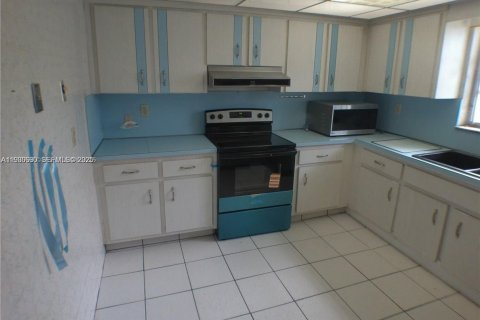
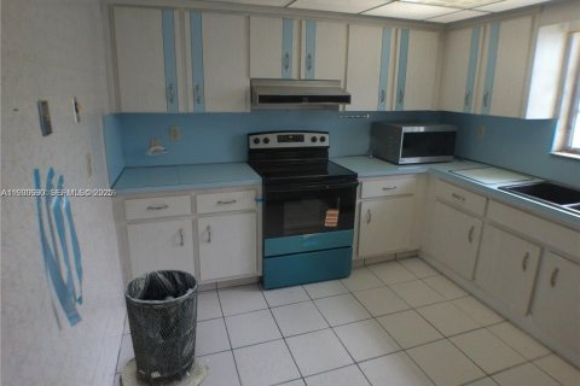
+ trash can [118,268,210,386]
